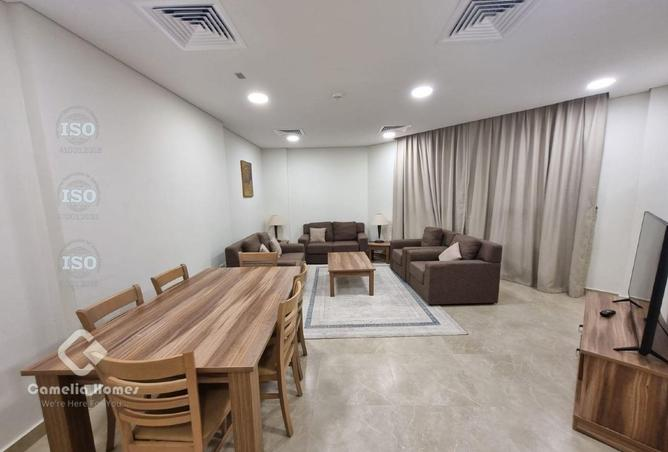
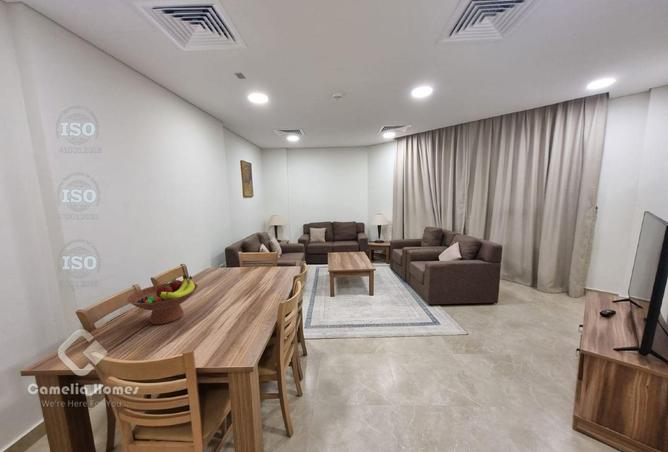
+ fruit bowl [126,274,199,325]
